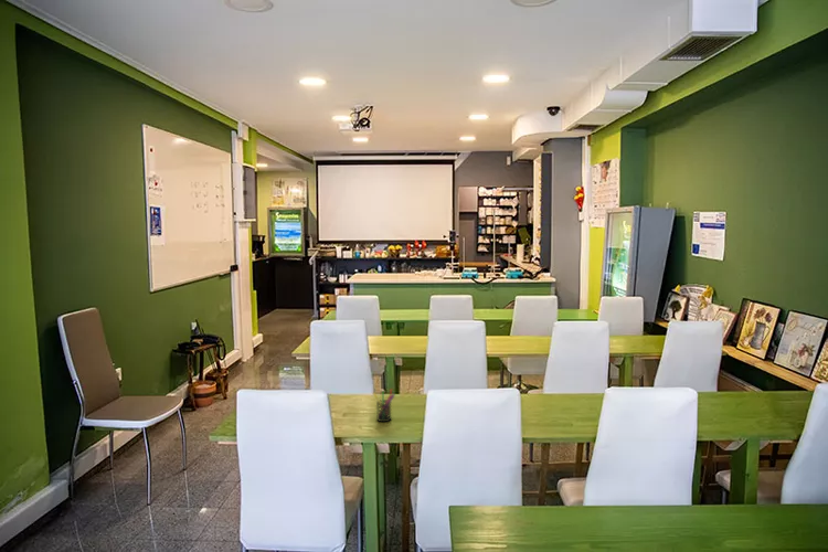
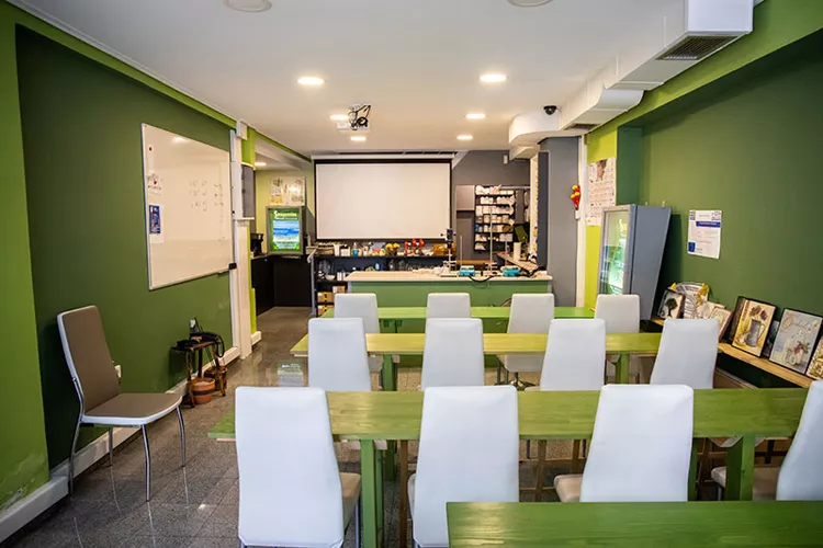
- pen holder [372,388,396,423]
